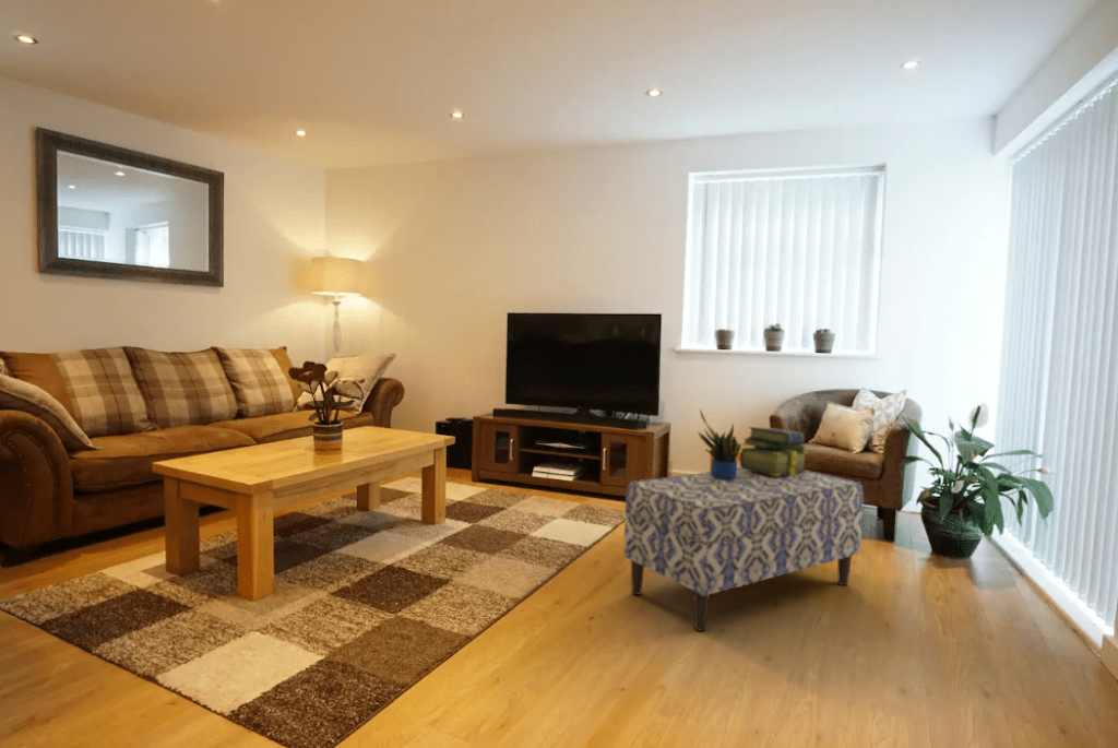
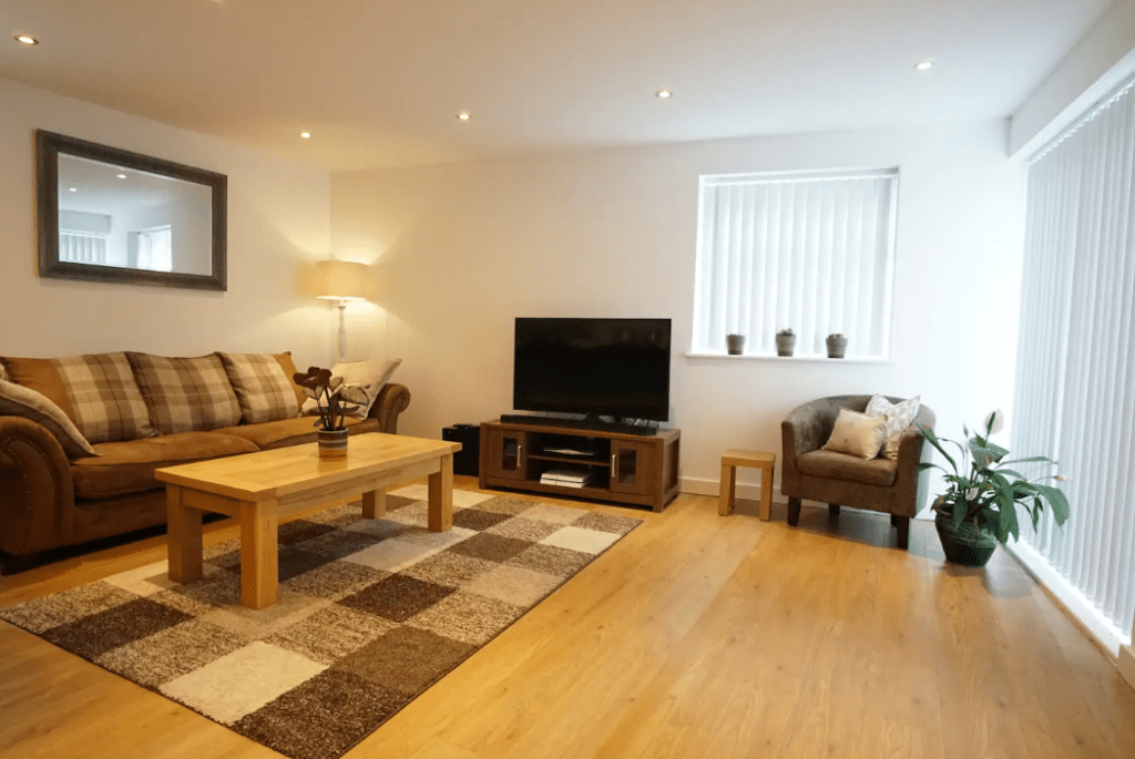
- potted plant [697,407,742,480]
- bench [622,467,865,632]
- stack of books [738,426,809,476]
